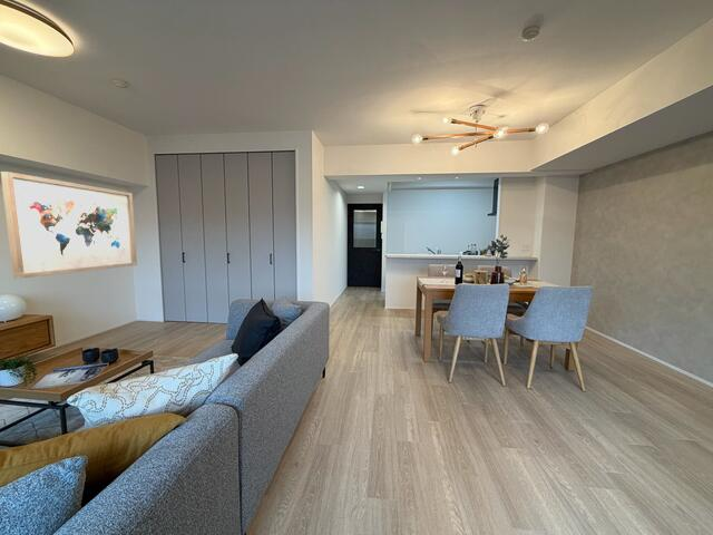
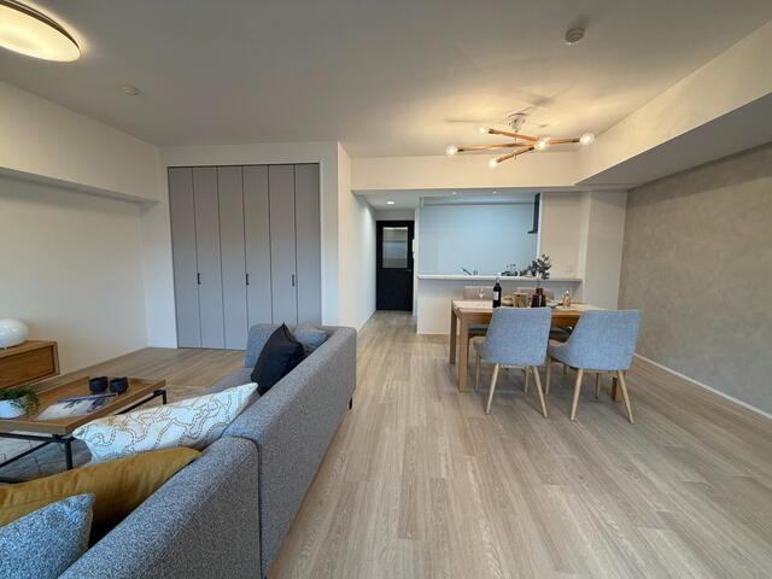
- wall art [0,171,138,280]
